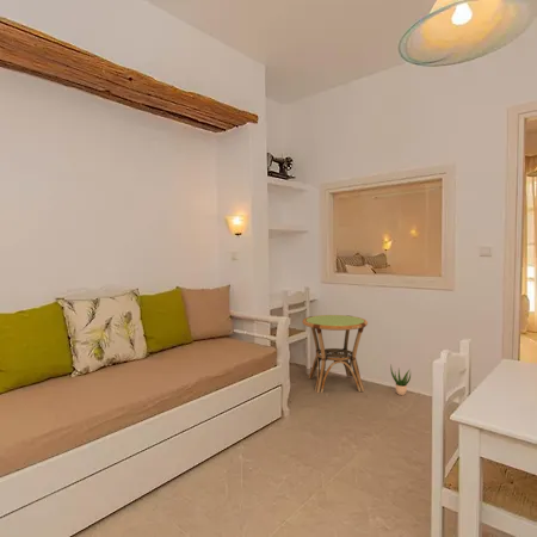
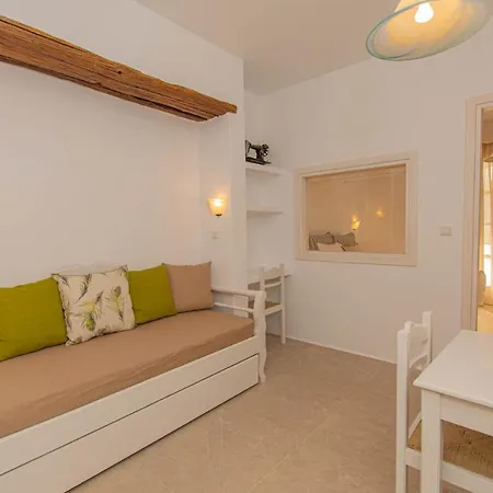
- side table [302,314,369,394]
- potted plant [389,365,412,396]
